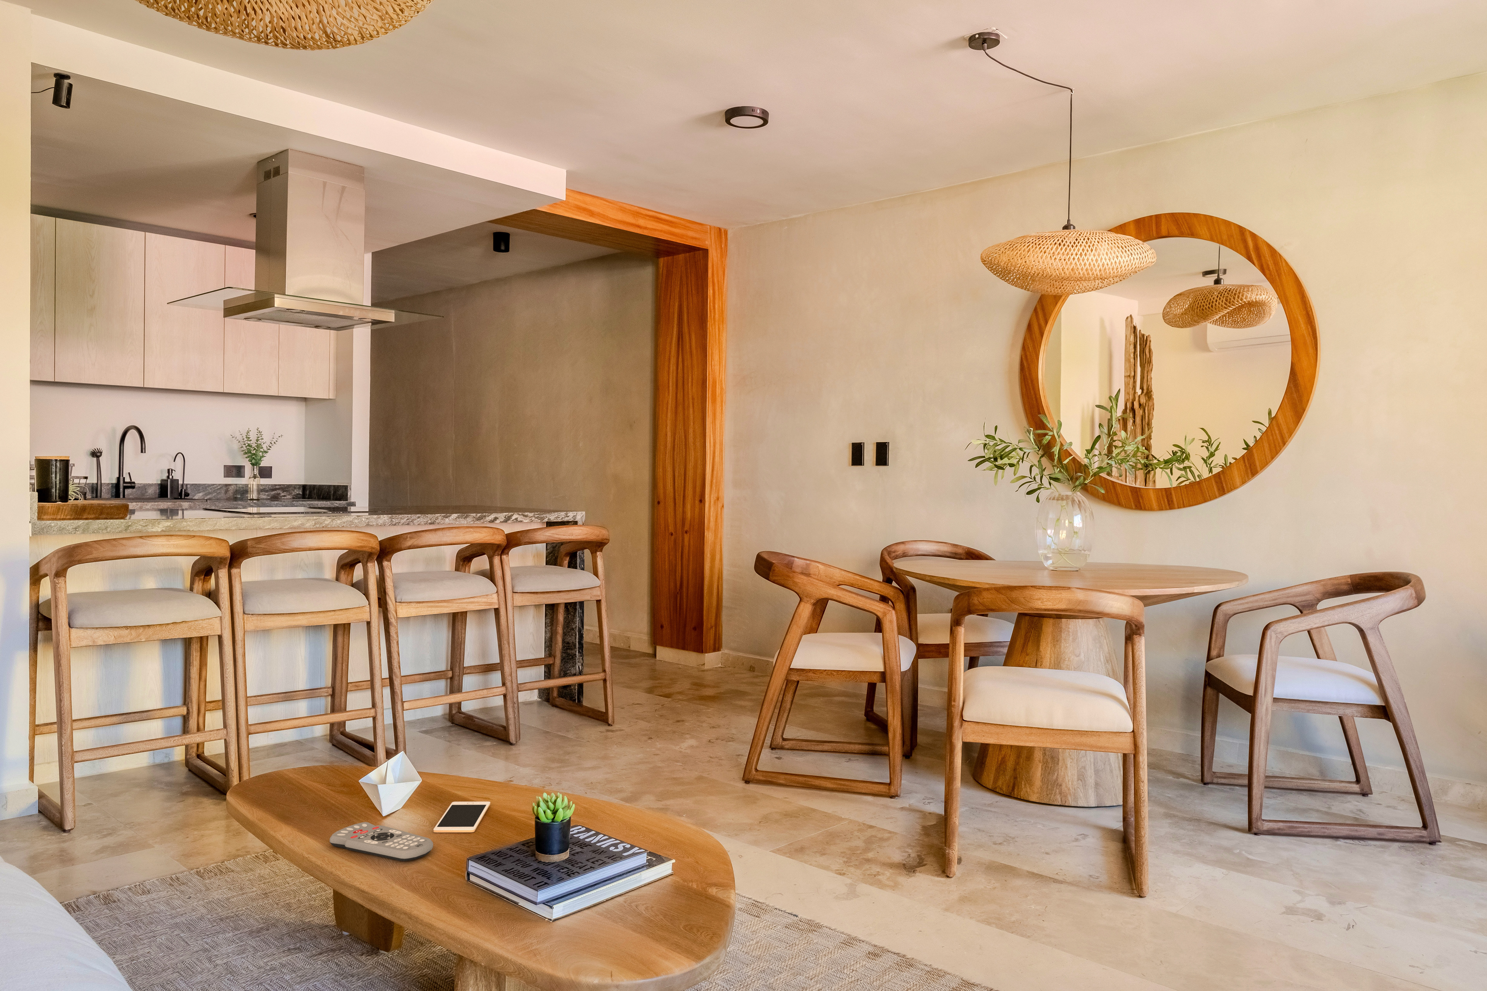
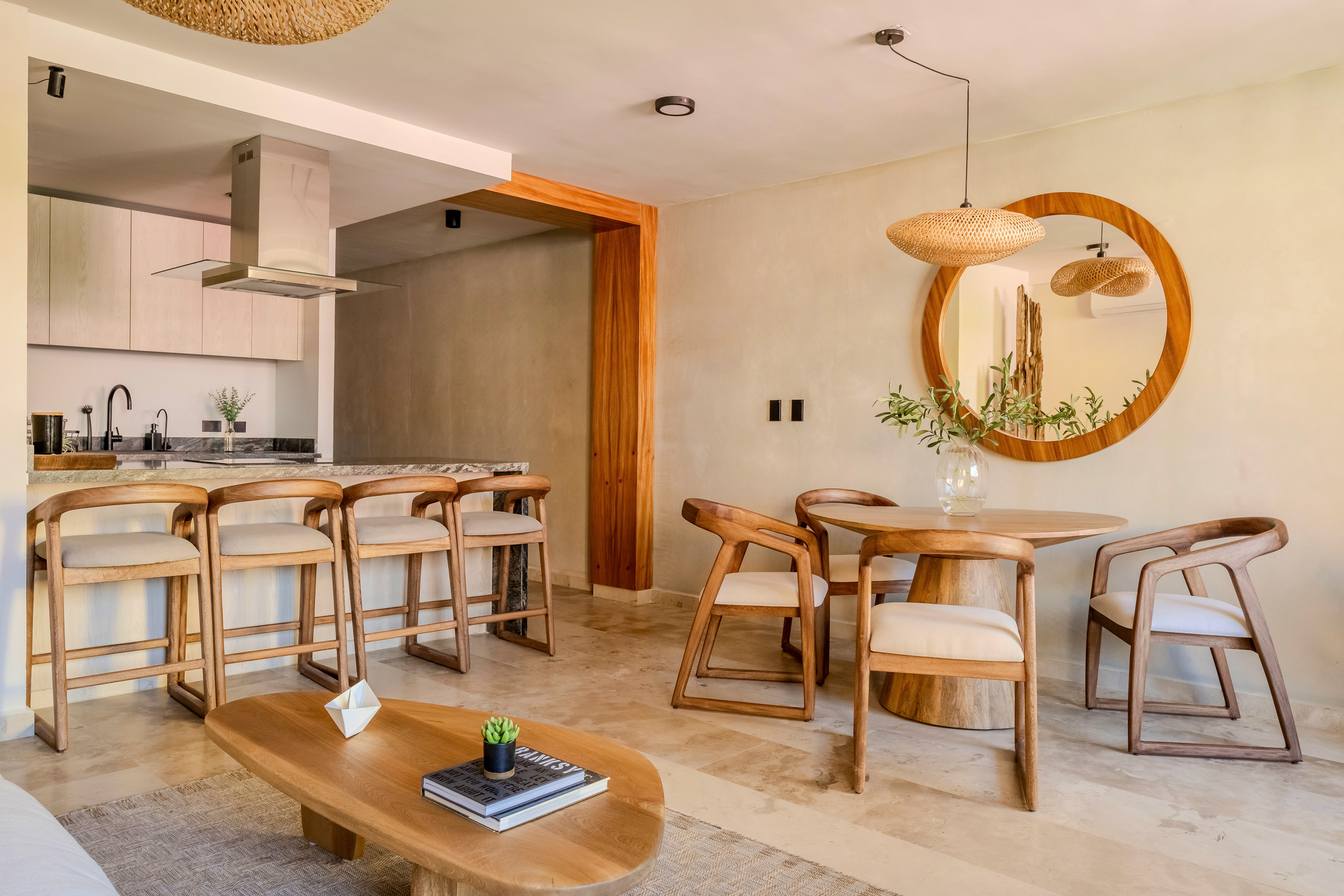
- remote control [329,822,434,862]
- cell phone [433,801,490,833]
